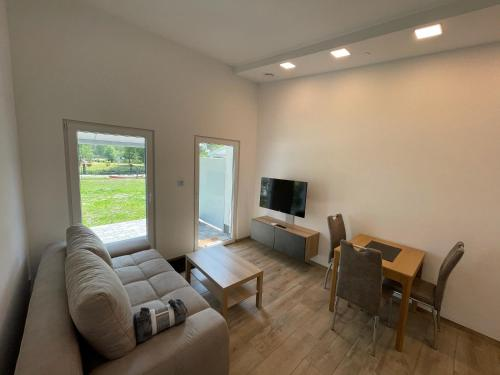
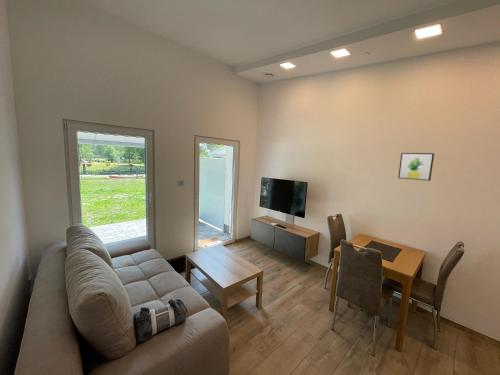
+ wall art [397,152,435,182]
